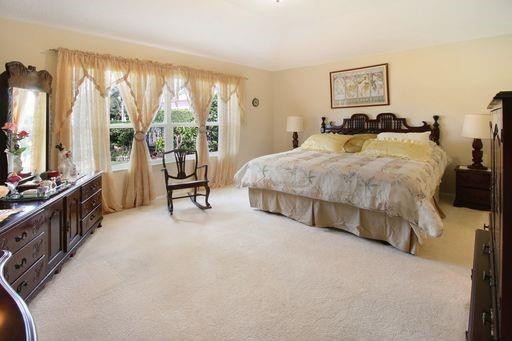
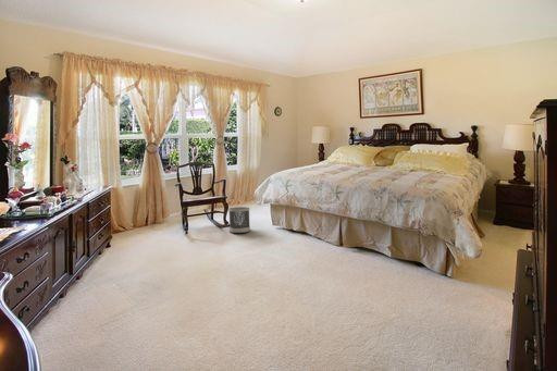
+ wastebasket [227,206,251,234]
